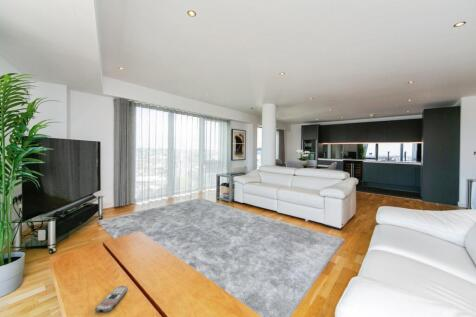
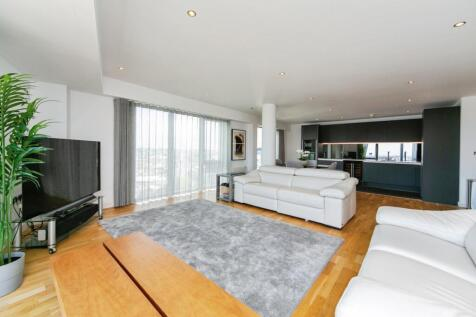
- remote control [94,285,129,314]
